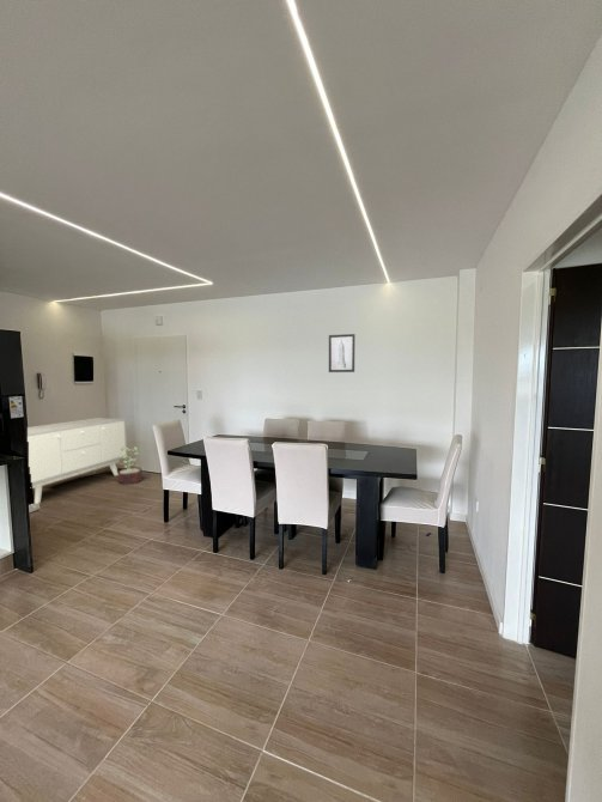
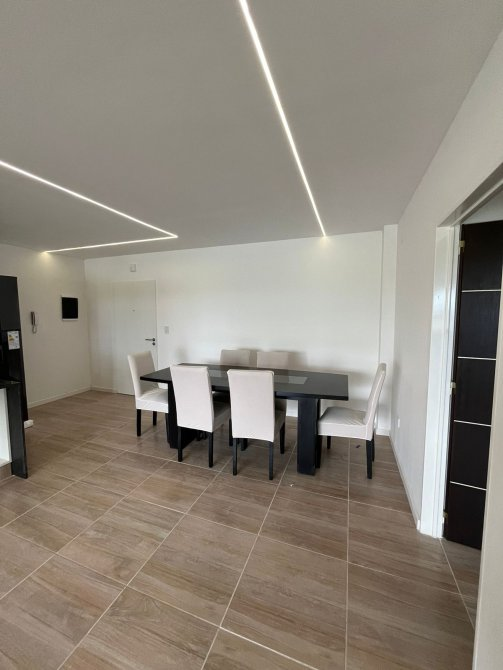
- wall art [328,333,355,373]
- sideboard [26,417,128,505]
- decorative plant [116,445,144,486]
